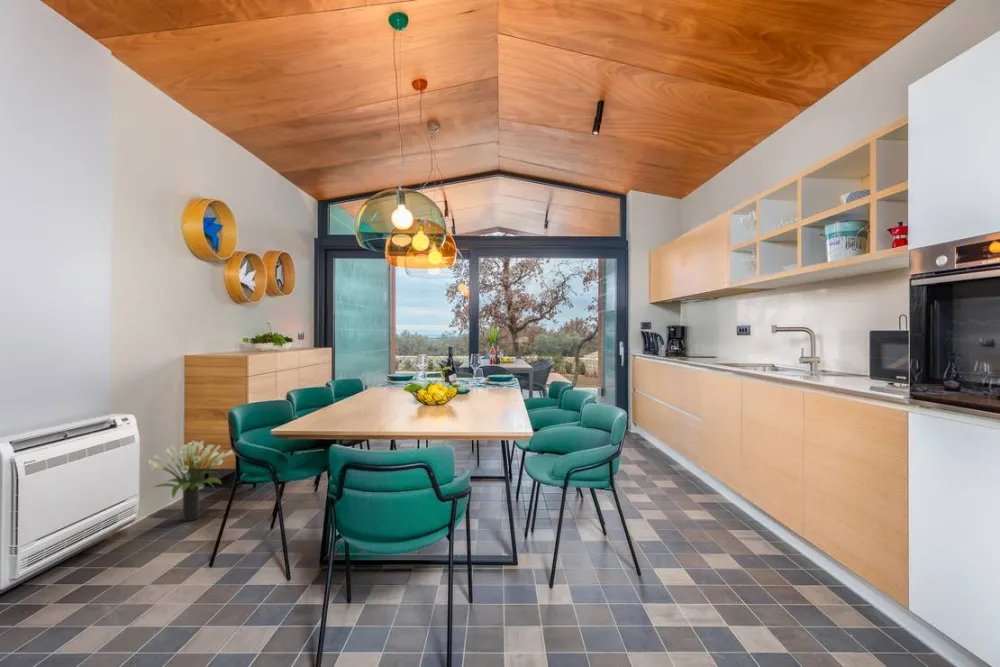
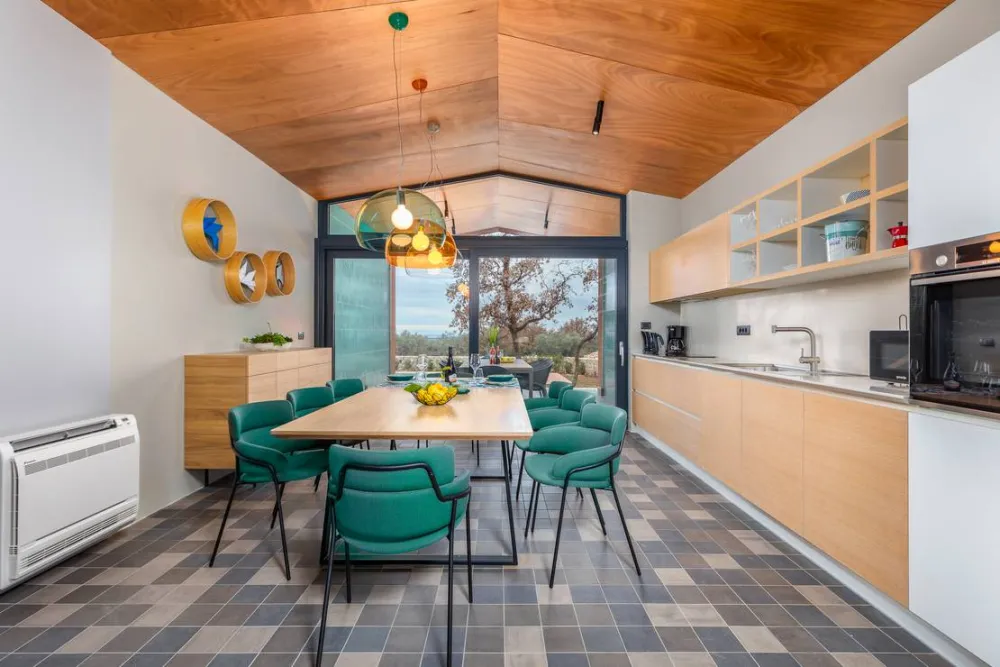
- potted plant [147,439,235,522]
